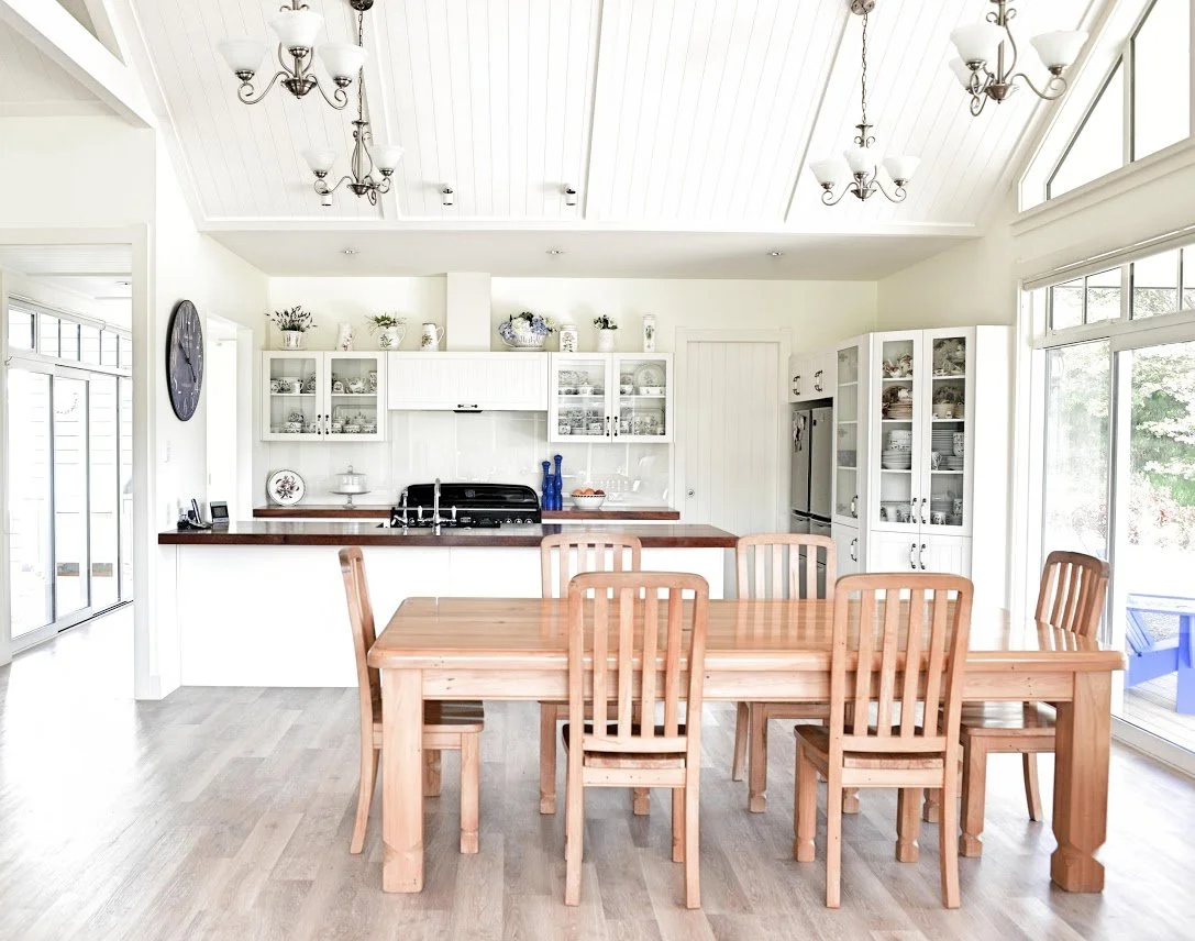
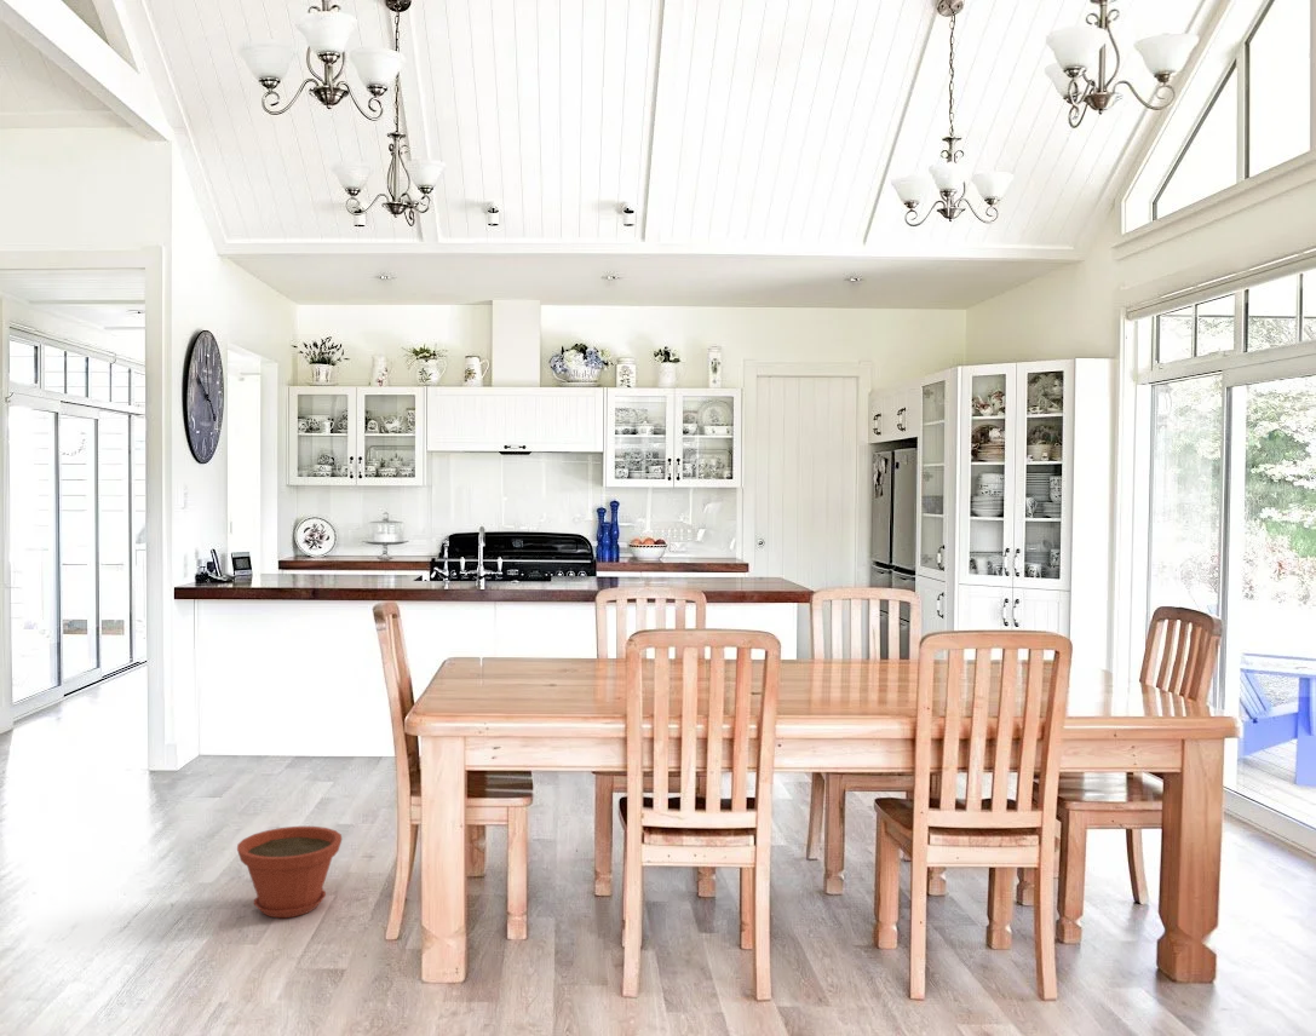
+ plant pot [236,825,343,919]
